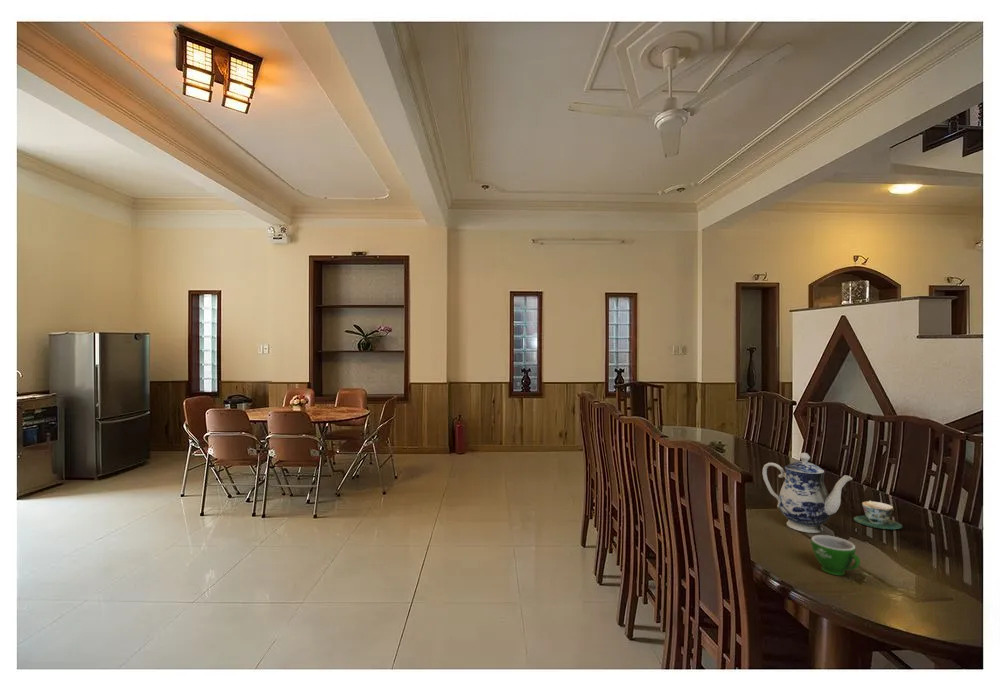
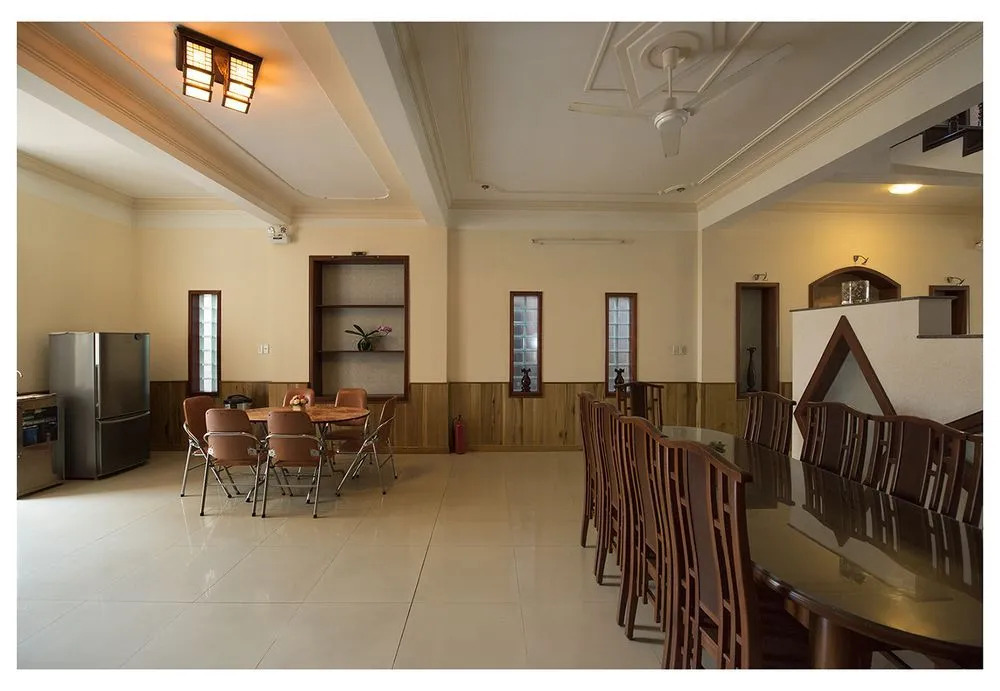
- teacup [810,534,861,576]
- teapot [761,452,854,534]
- teacup [853,500,903,530]
